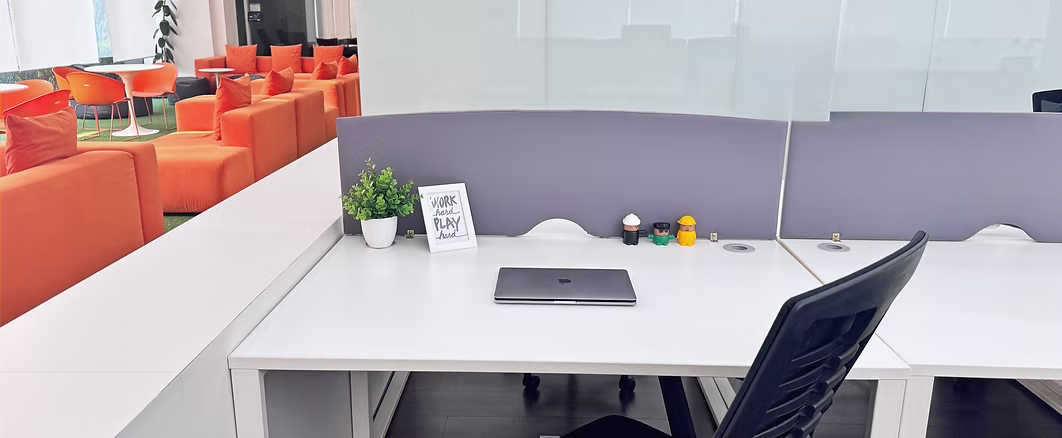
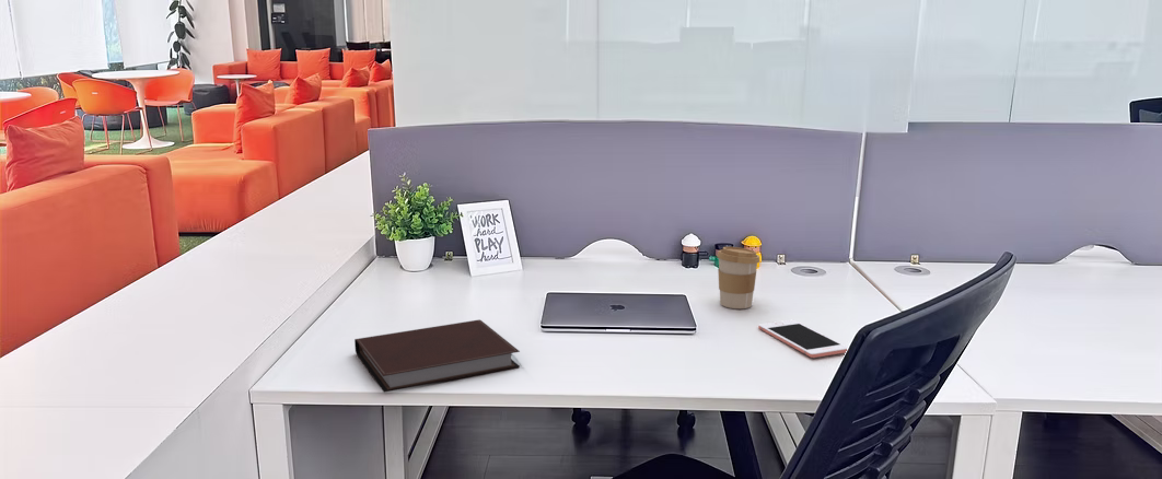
+ cell phone [757,319,849,359]
+ notebook [353,318,521,394]
+ coffee cup [717,246,760,309]
